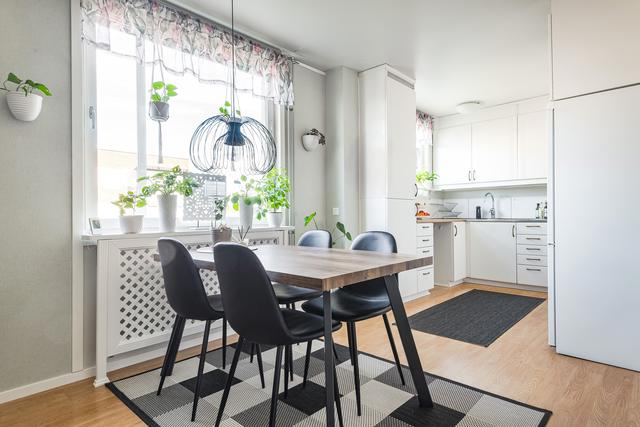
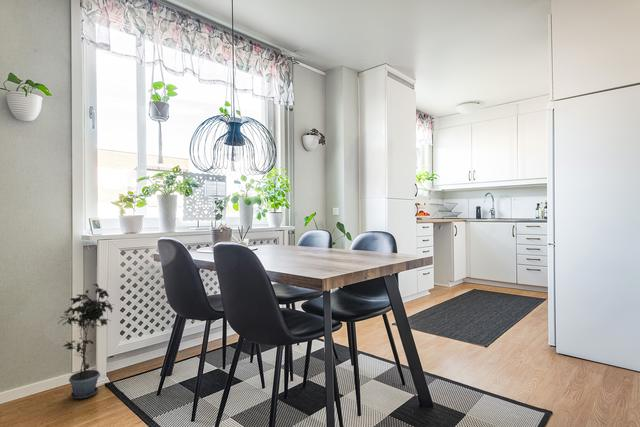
+ potted plant [56,283,116,400]
